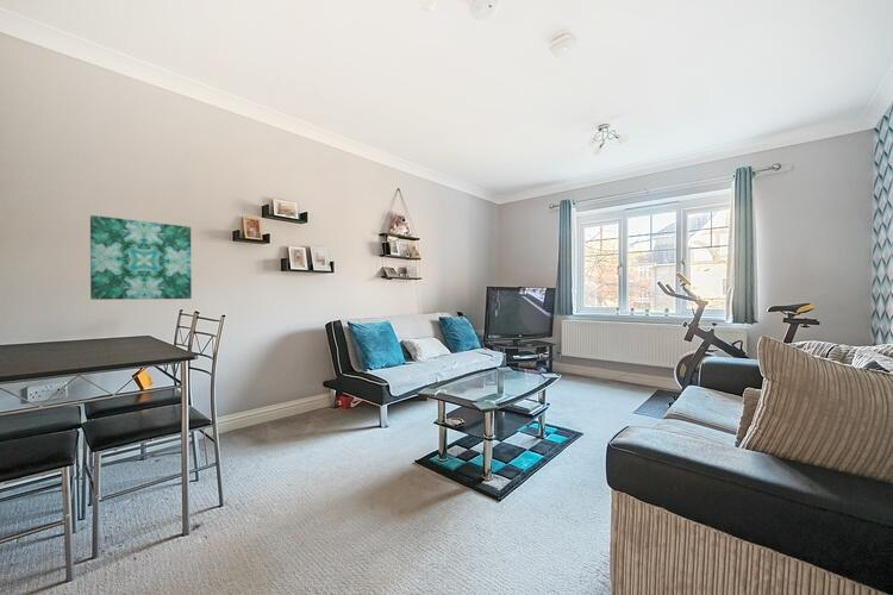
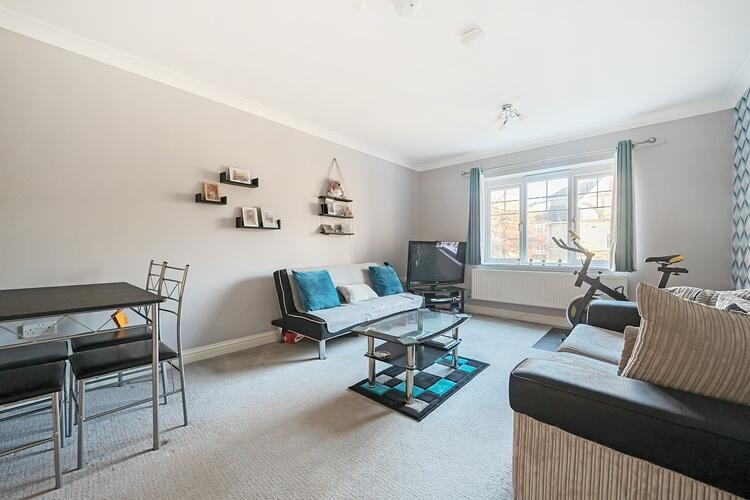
- wall art [89,214,193,301]
